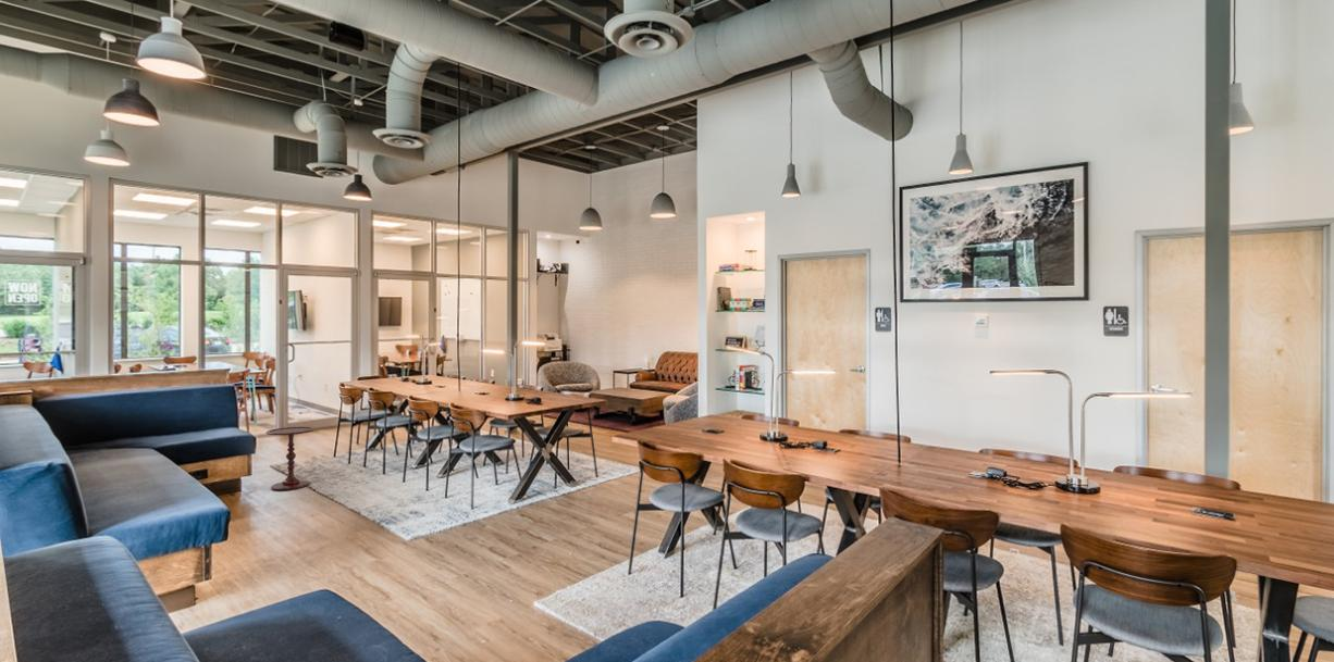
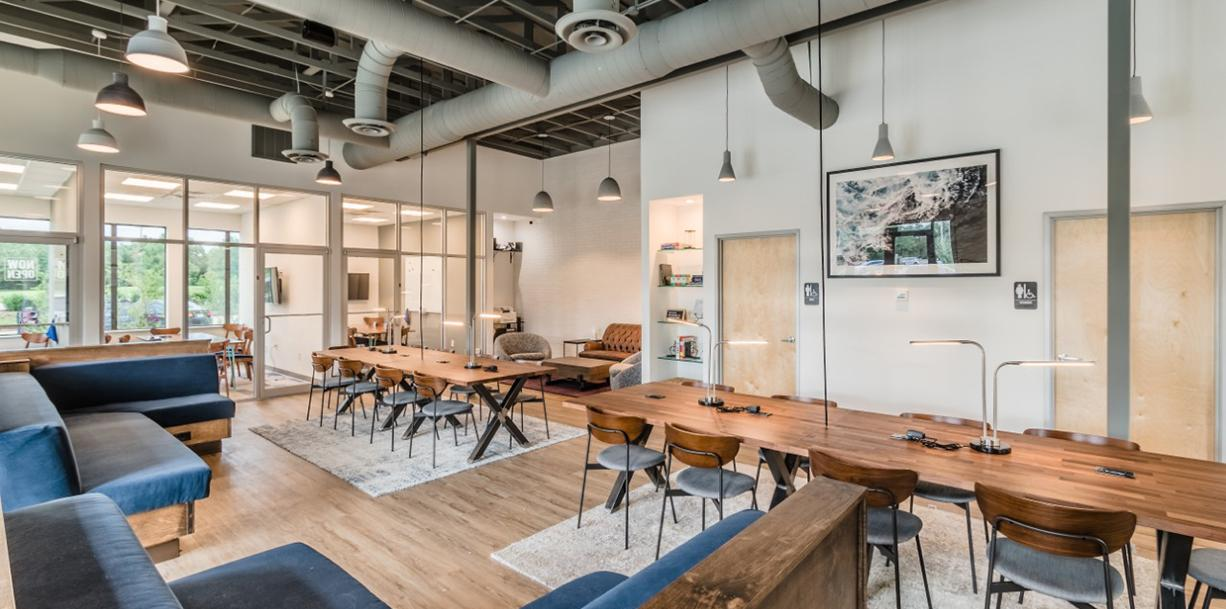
- side table [265,425,317,491]
